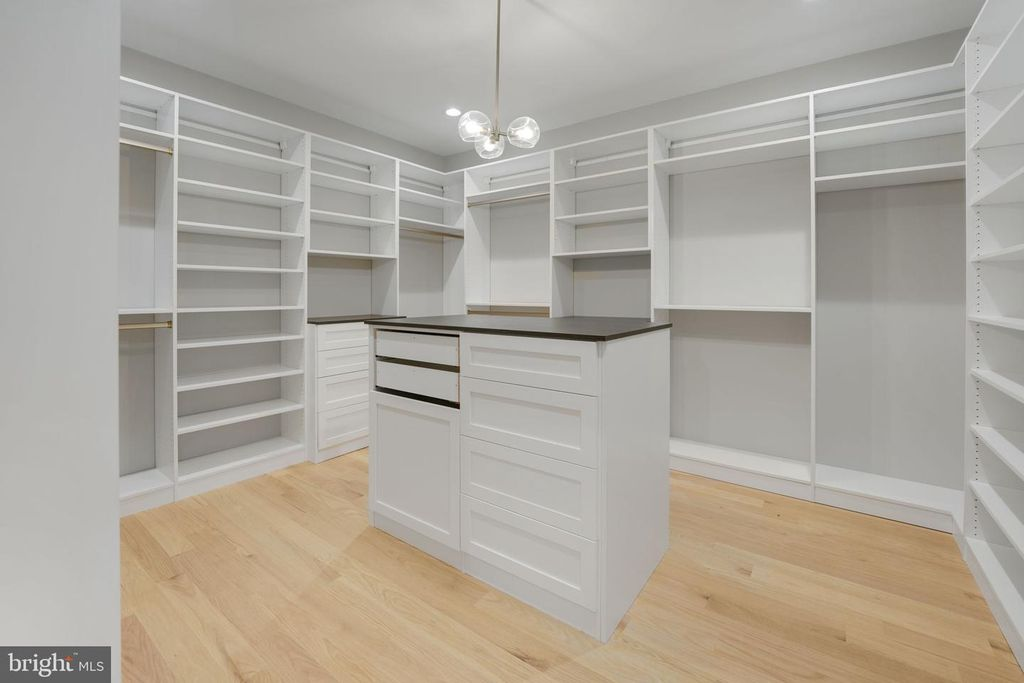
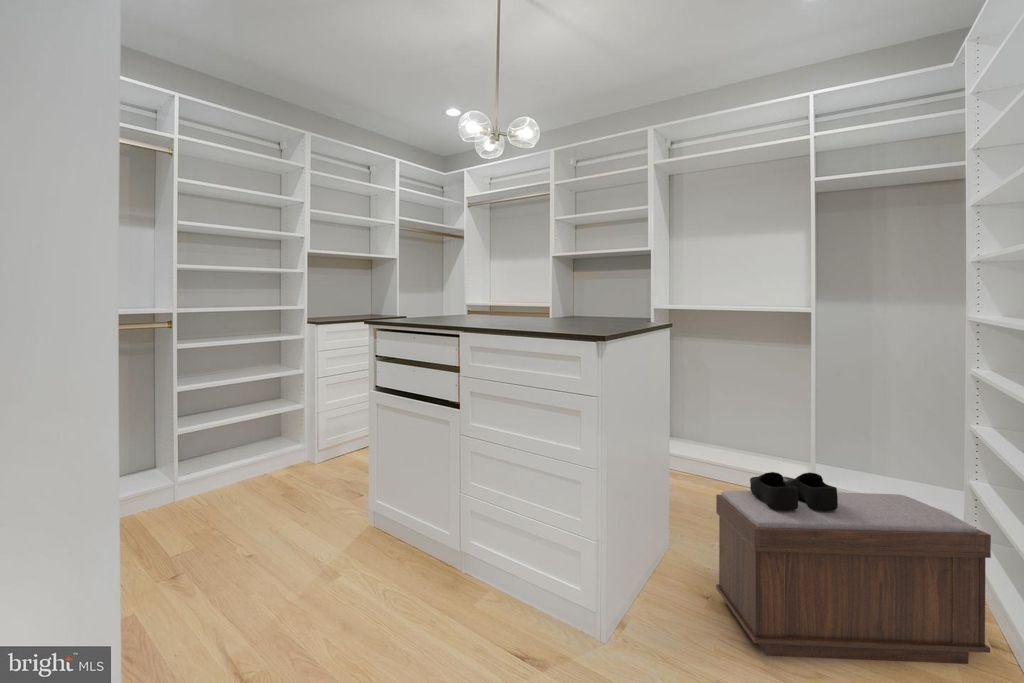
+ shoe [749,471,838,511]
+ bench [715,490,992,665]
